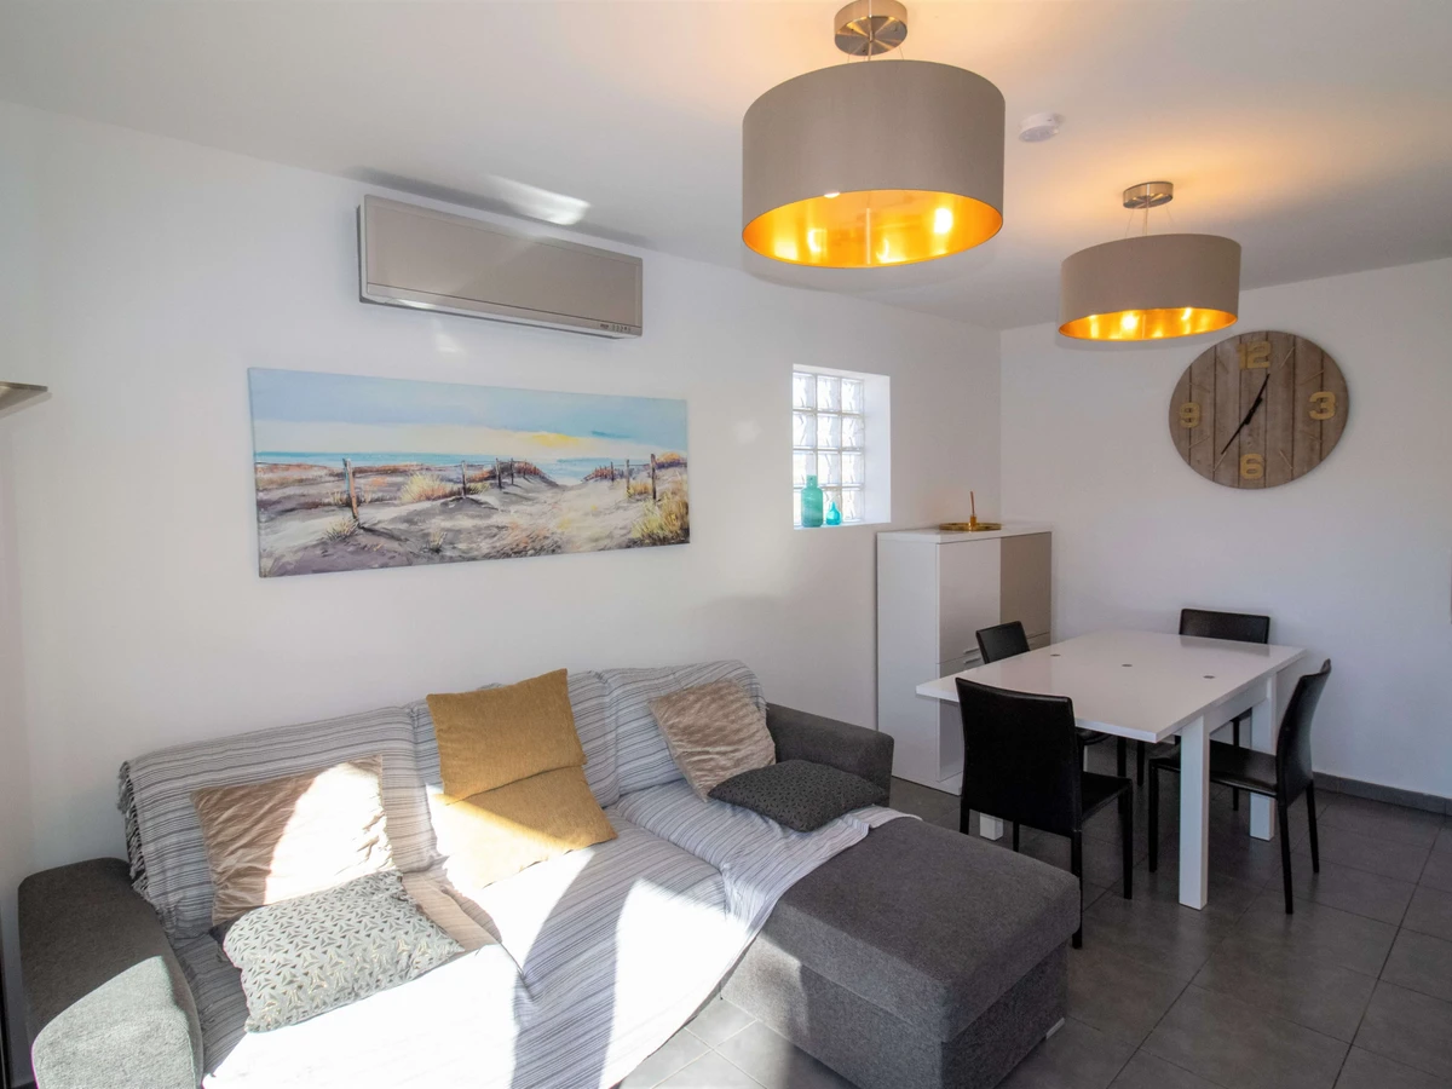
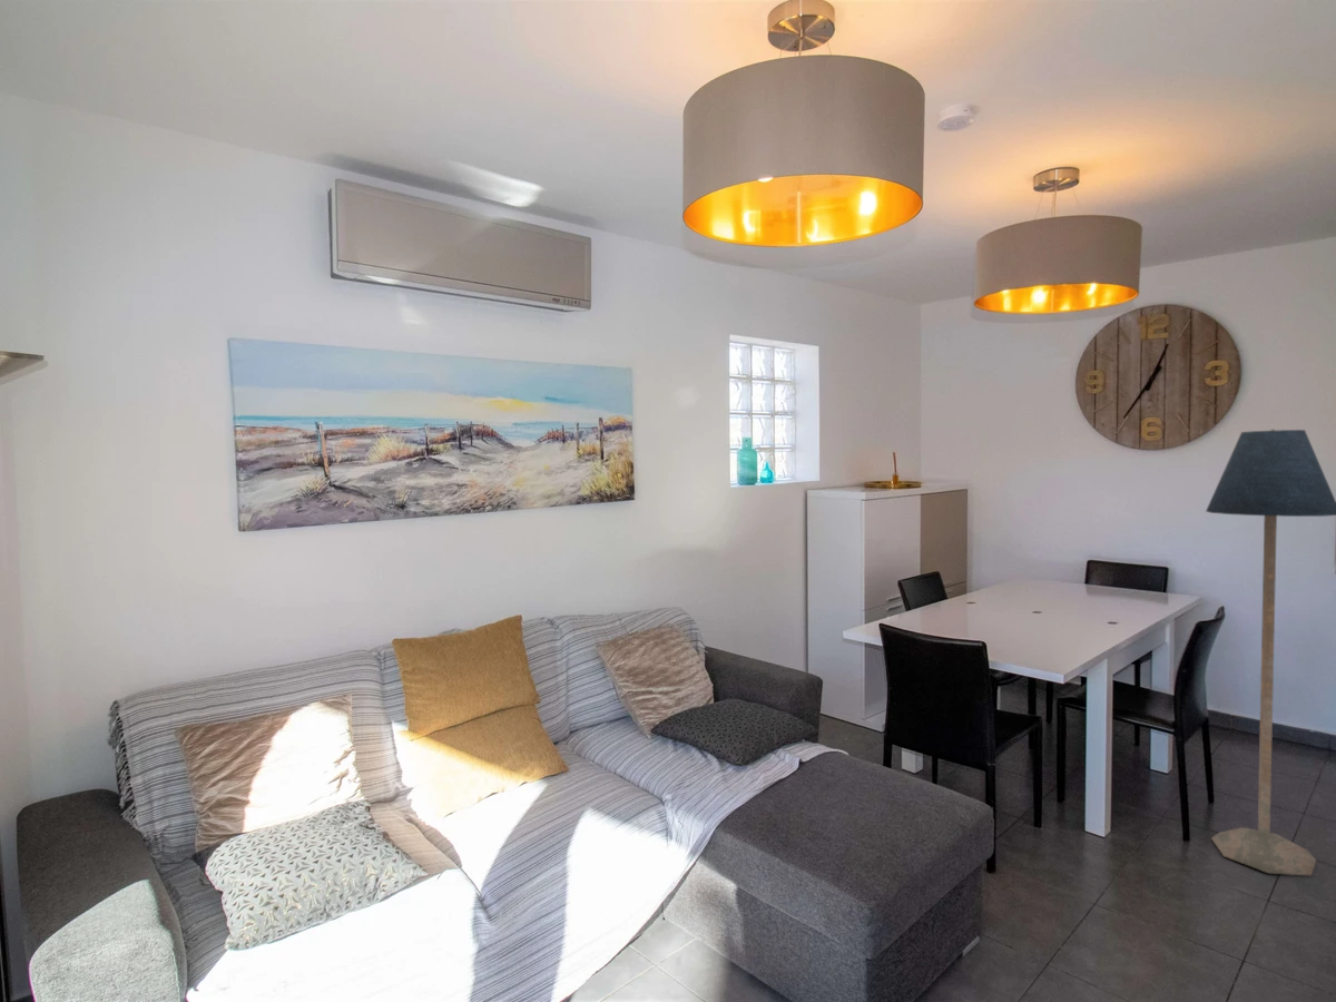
+ floor lamp [1205,428,1336,877]
